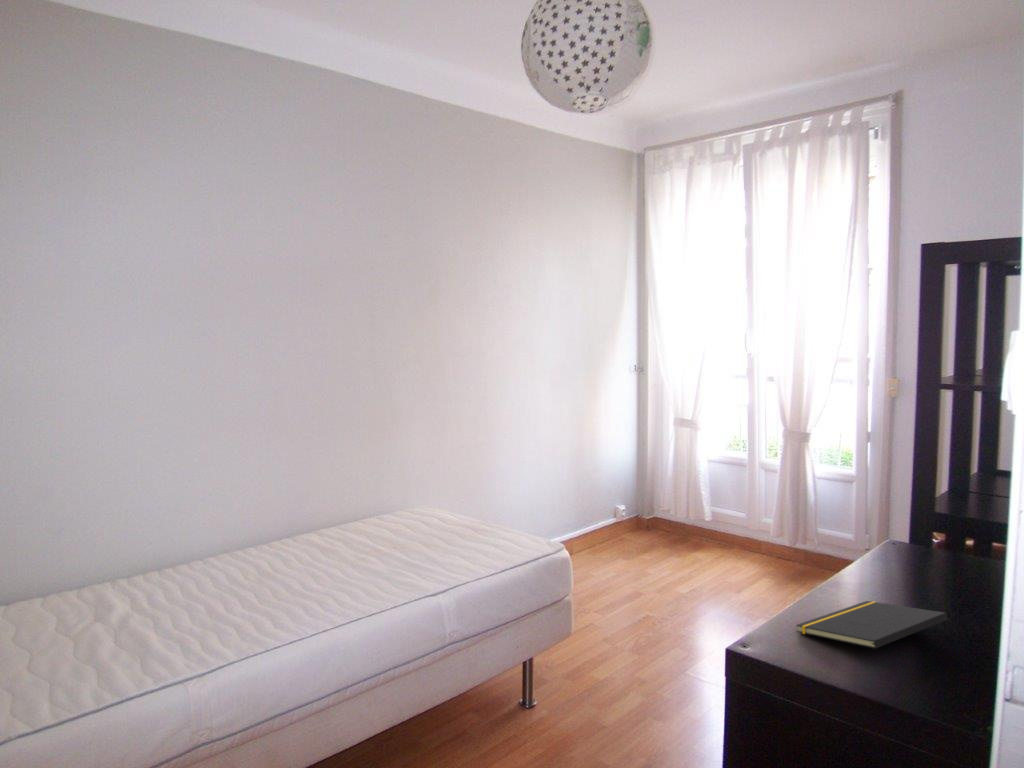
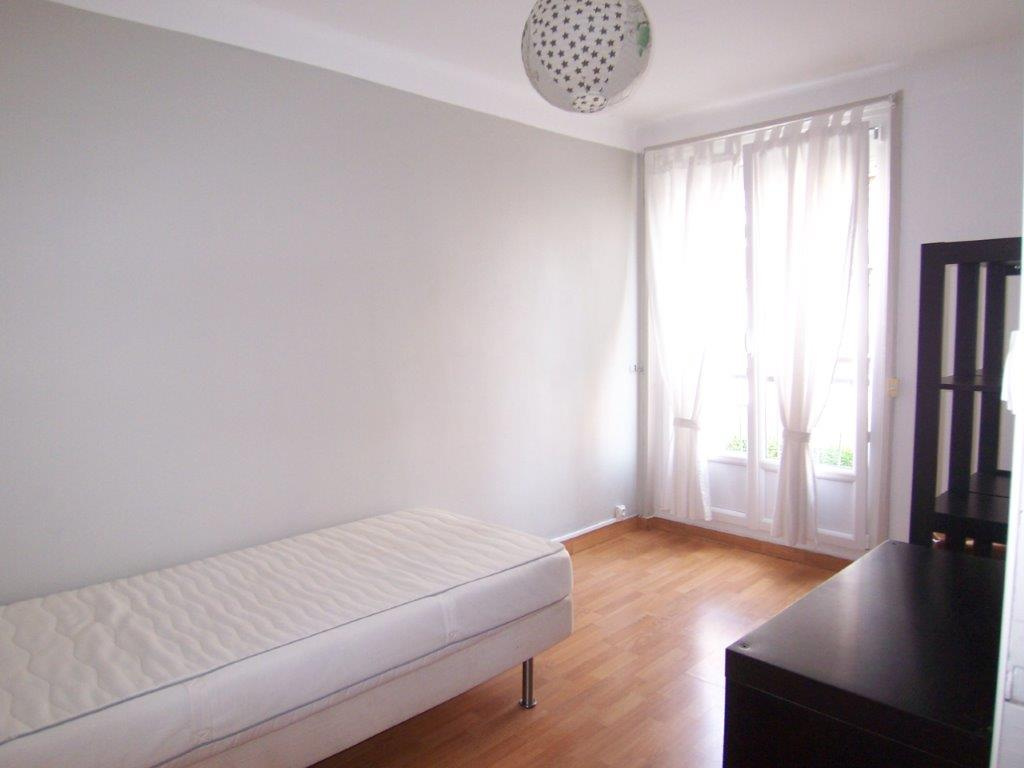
- notepad [795,600,948,650]
